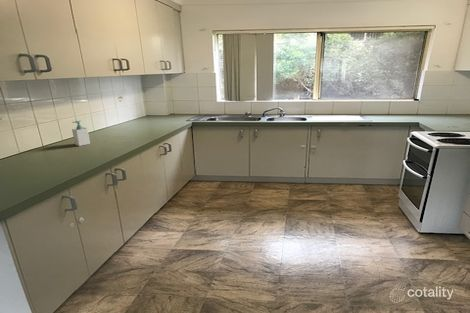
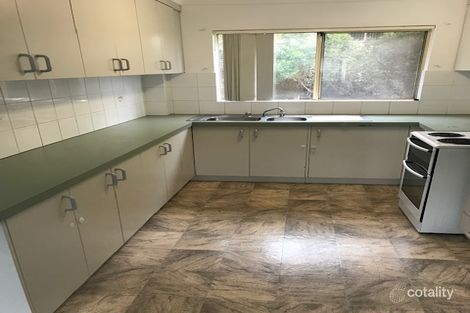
- soap bottle [71,120,91,147]
